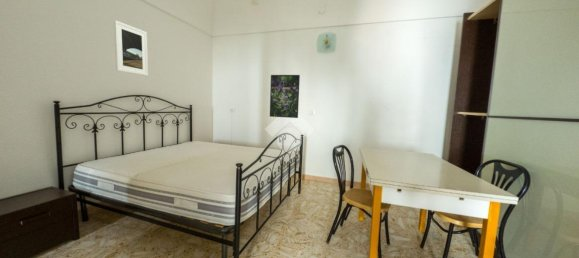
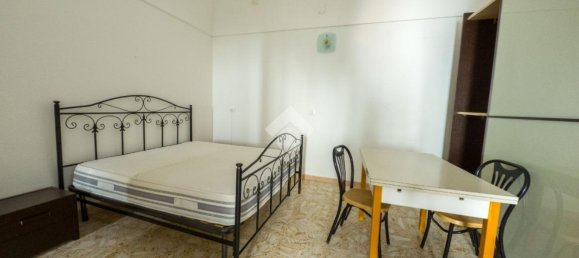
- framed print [113,19,149,77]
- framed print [269,74,301,119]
